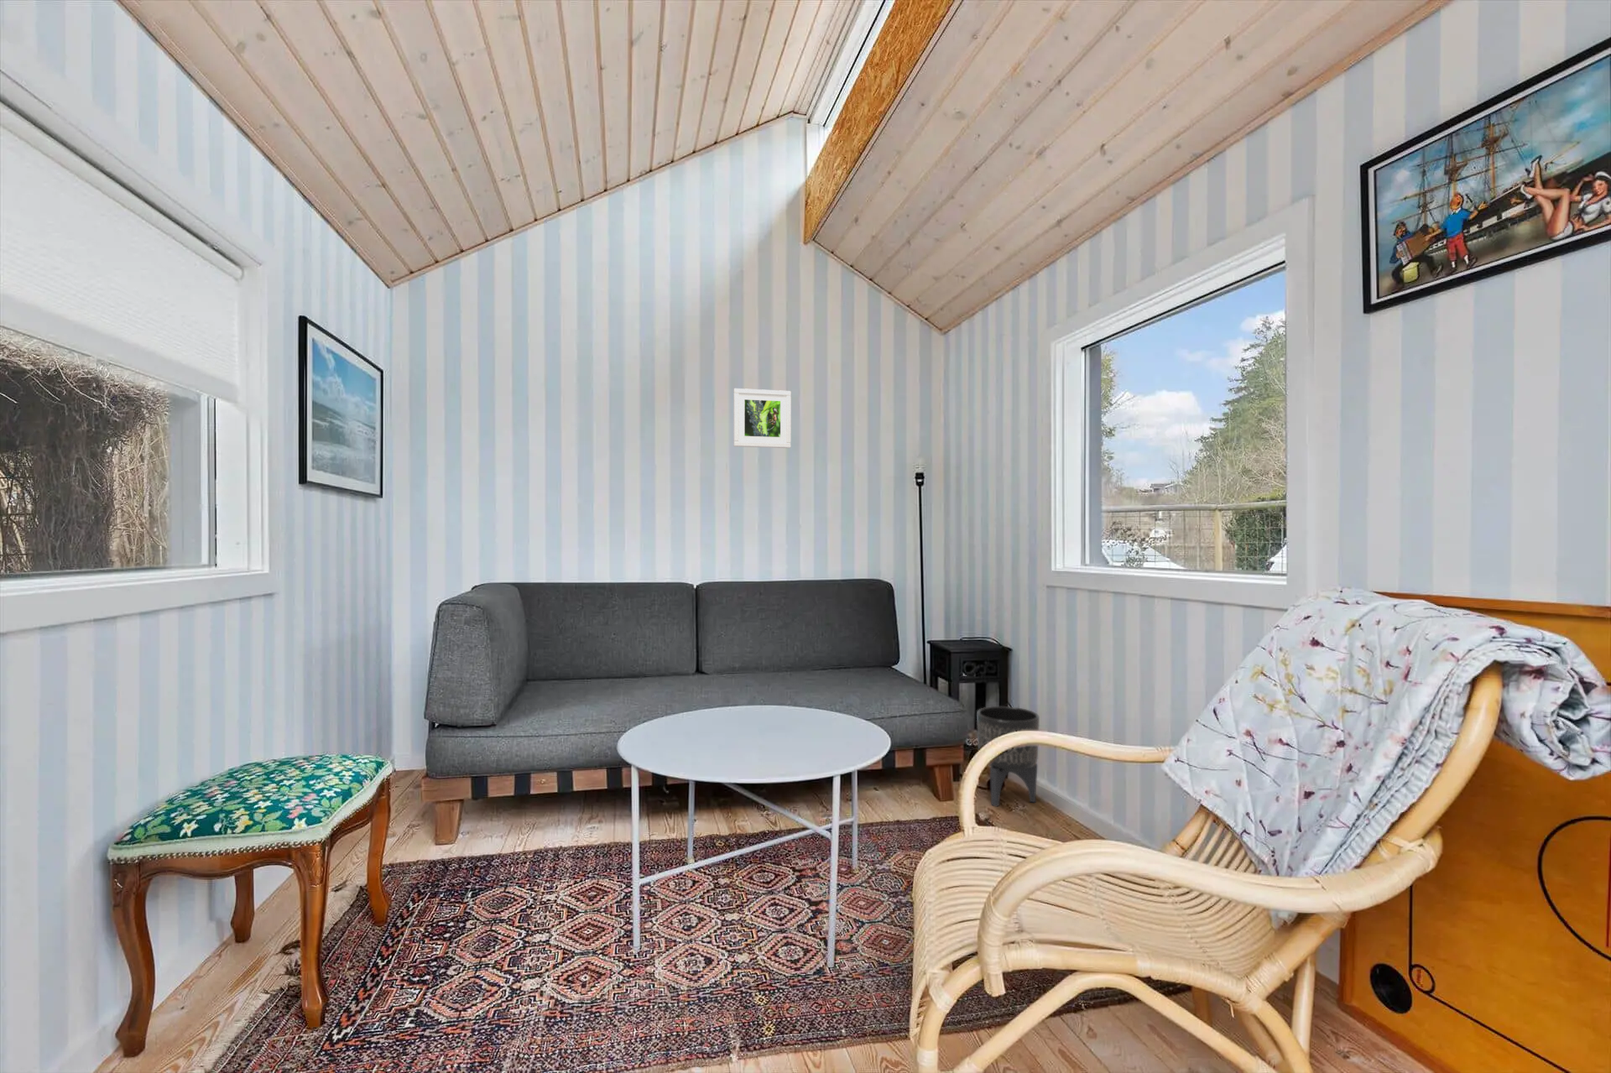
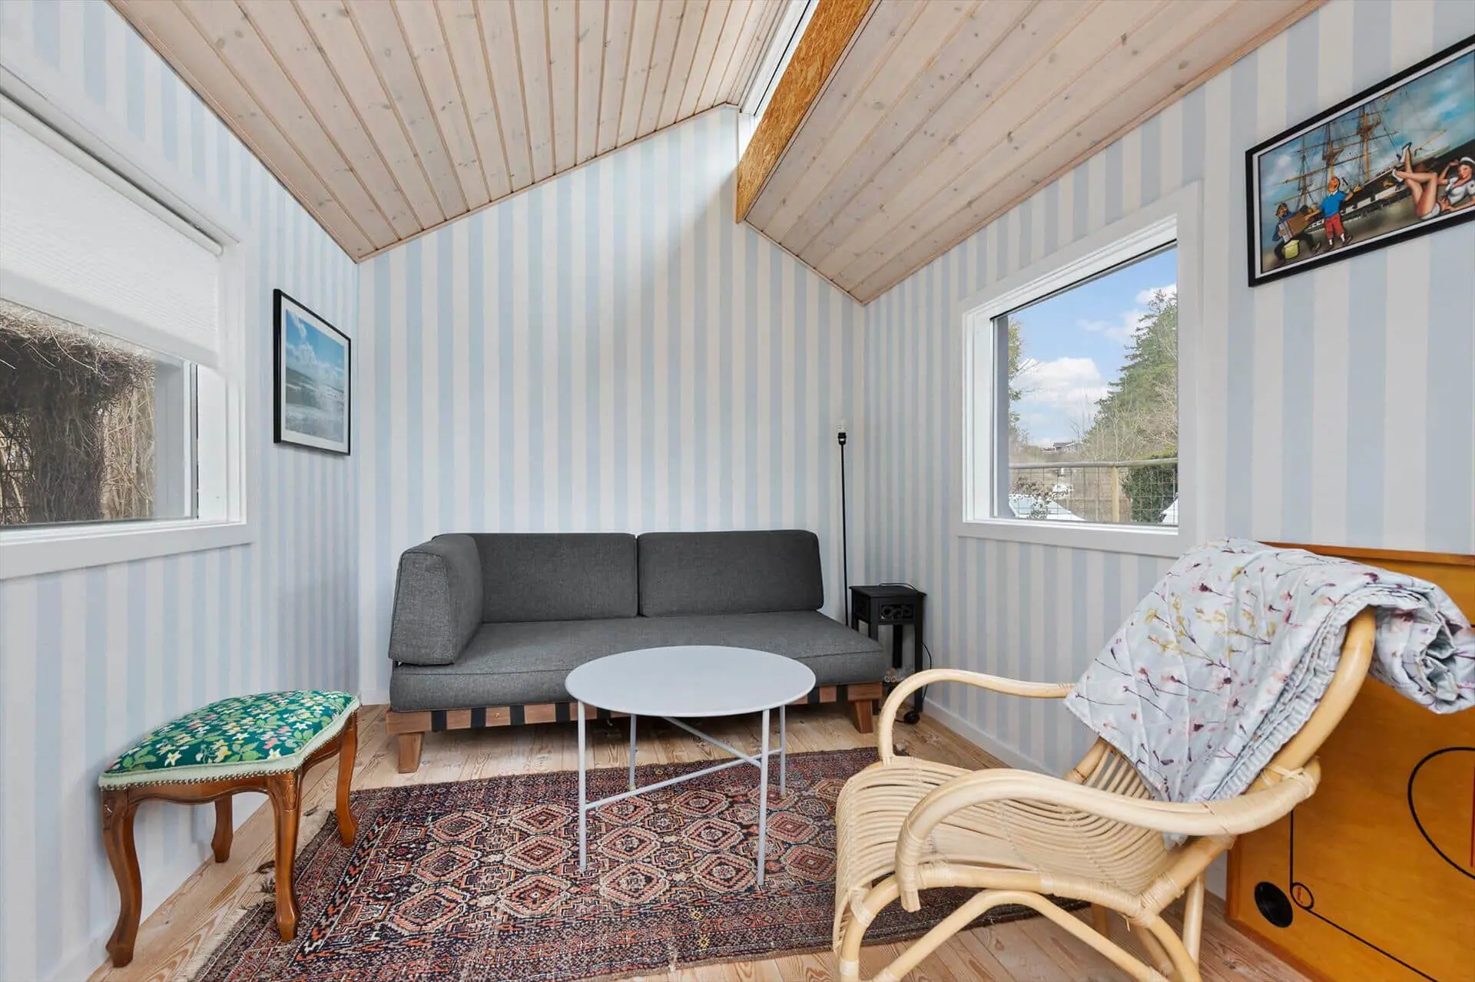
- planter [976,705,1041,808]
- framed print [733,388,792,449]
